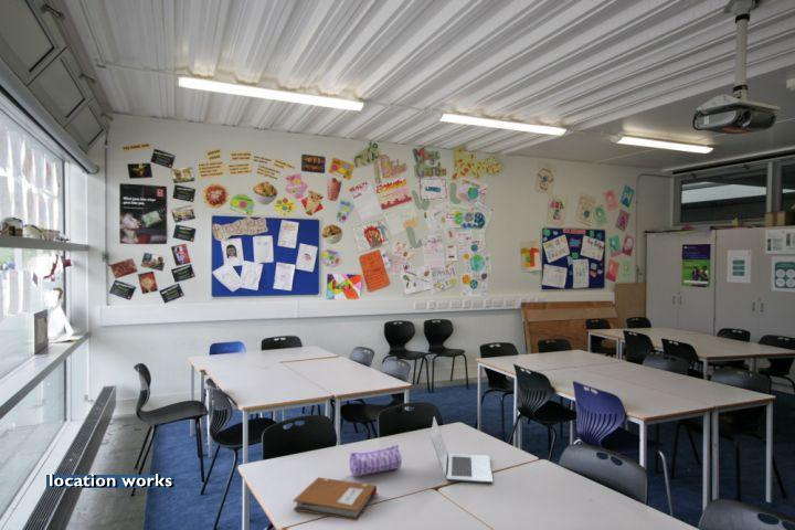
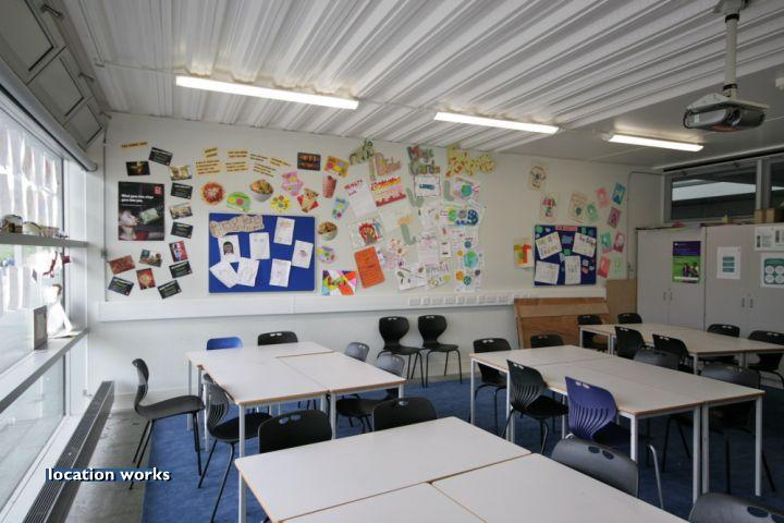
- notebook [293,476,379,521]
- laptop [430,415,494,484]
- pencil case [349,444,403,477]
